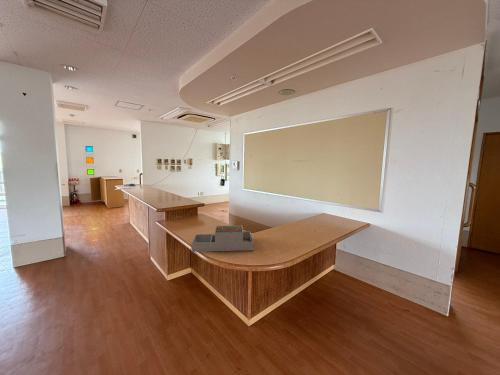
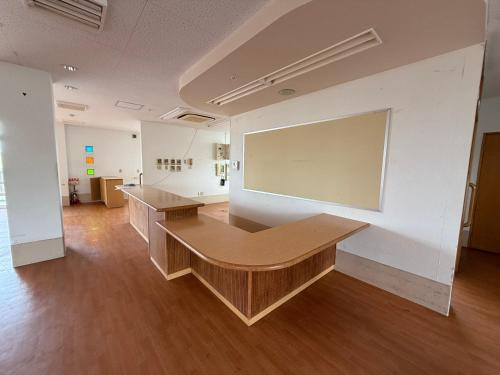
- architectural model [190,224,255,253]
